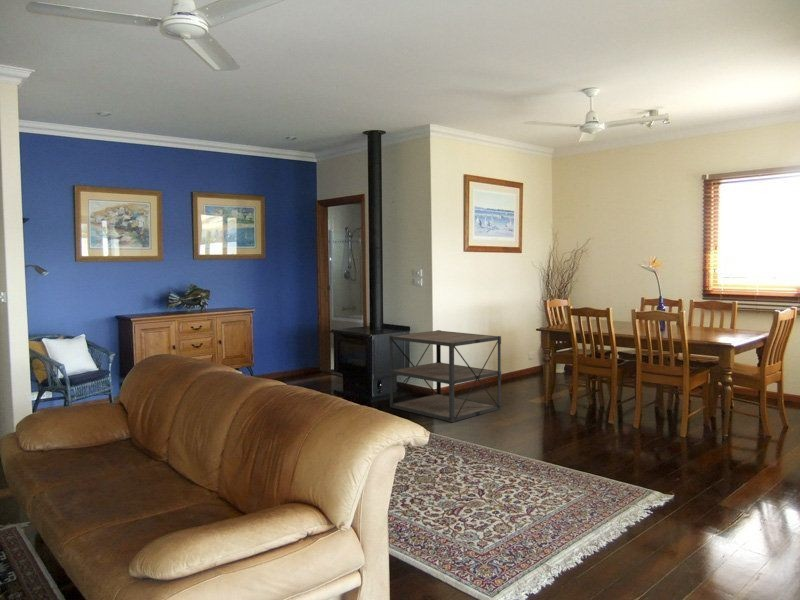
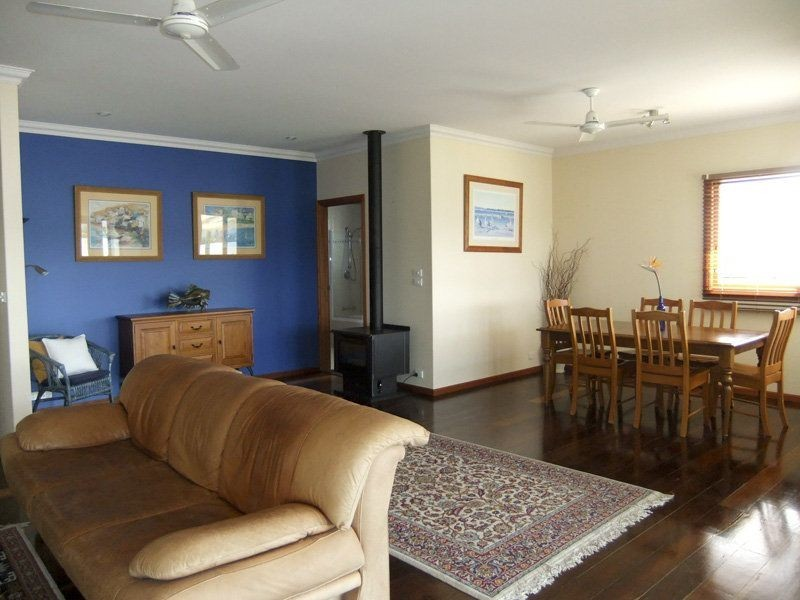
- shelving unit [388,329,502,423]
